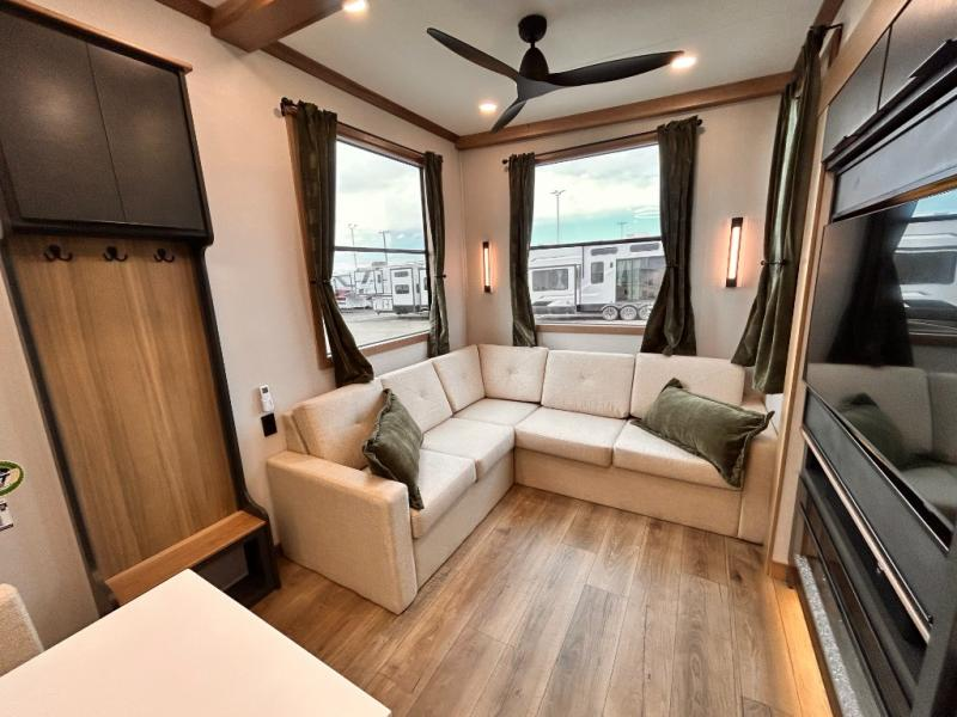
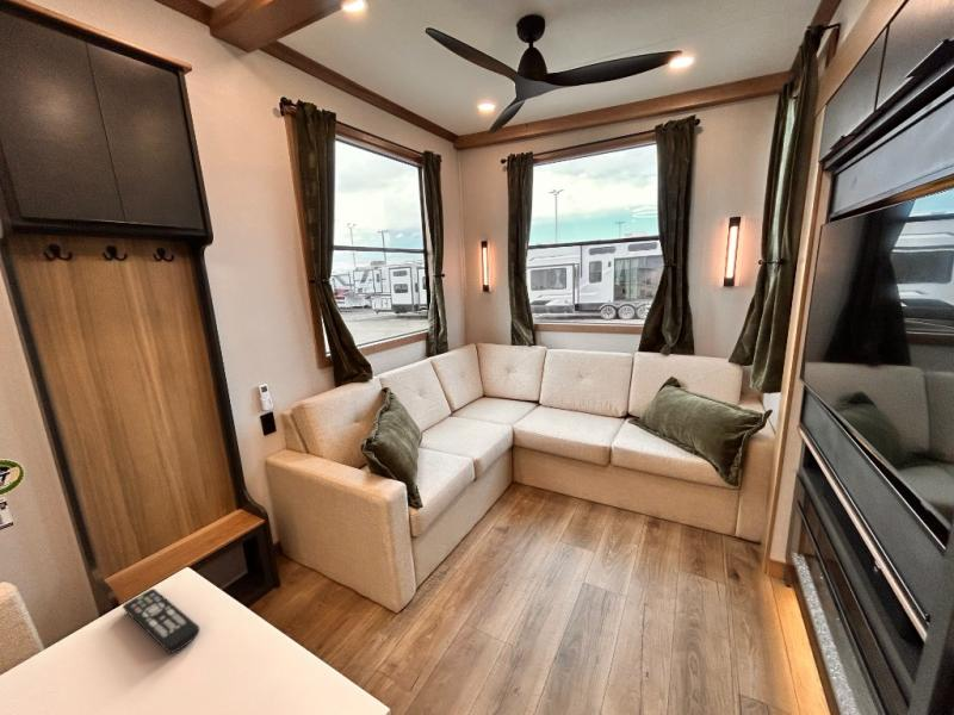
+ remote control [122,587,200,654]
